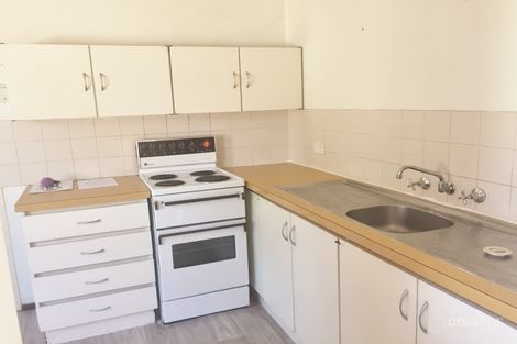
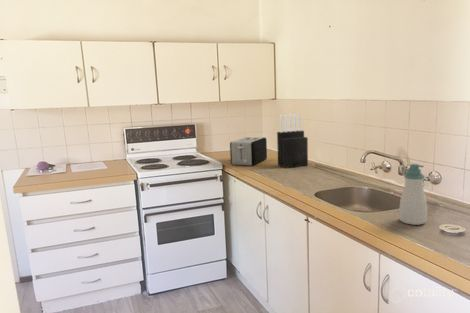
+ knife block [276,113,309,169]
+ soap bottle [398,163,428,226]
+ toaster [229,136,268,167]
